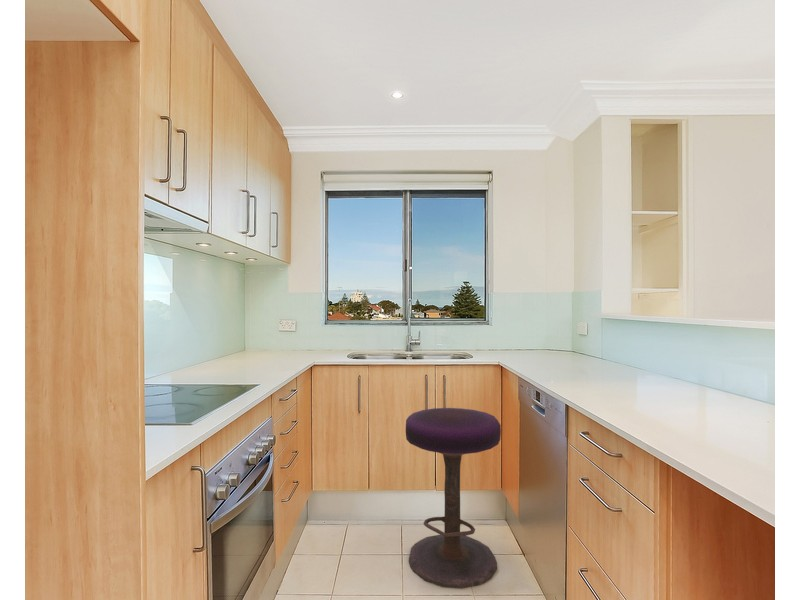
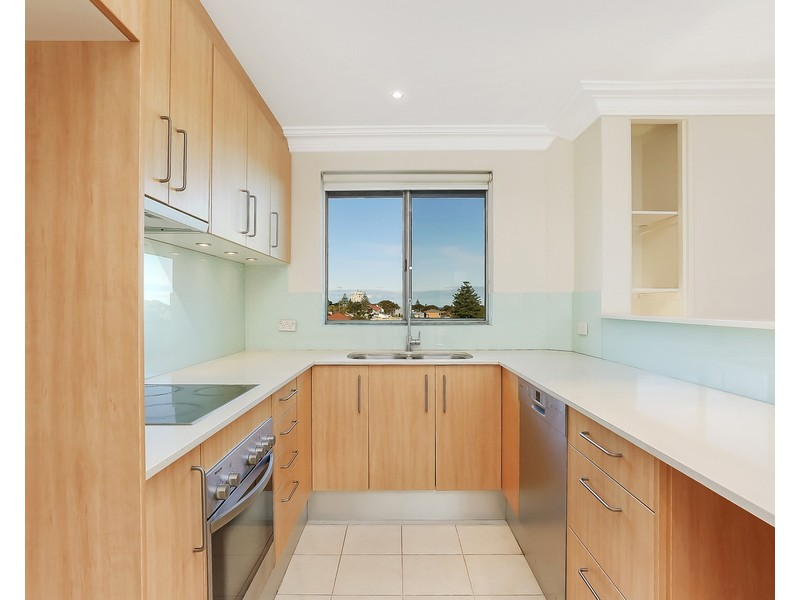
- stool [405,407,502,590]
